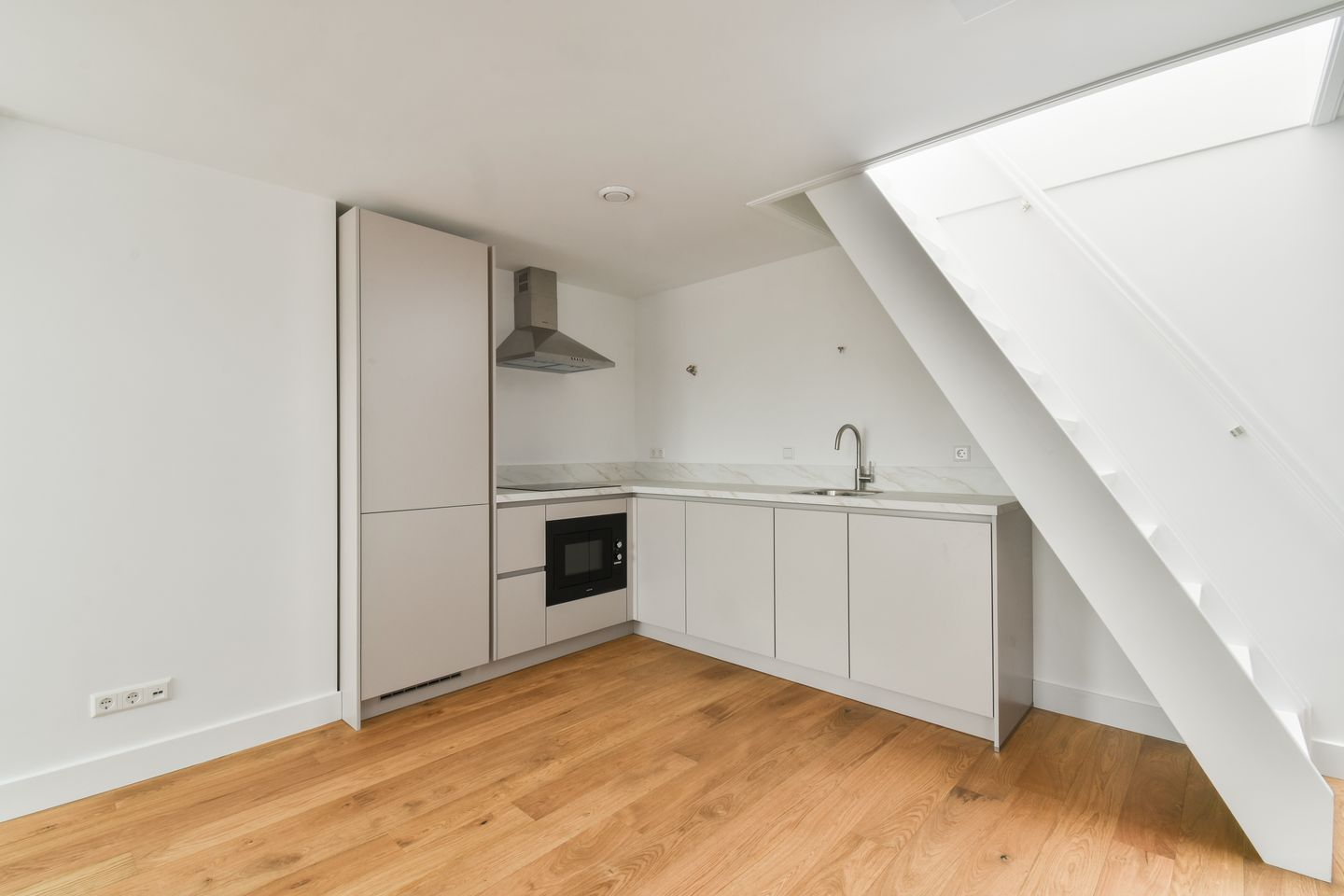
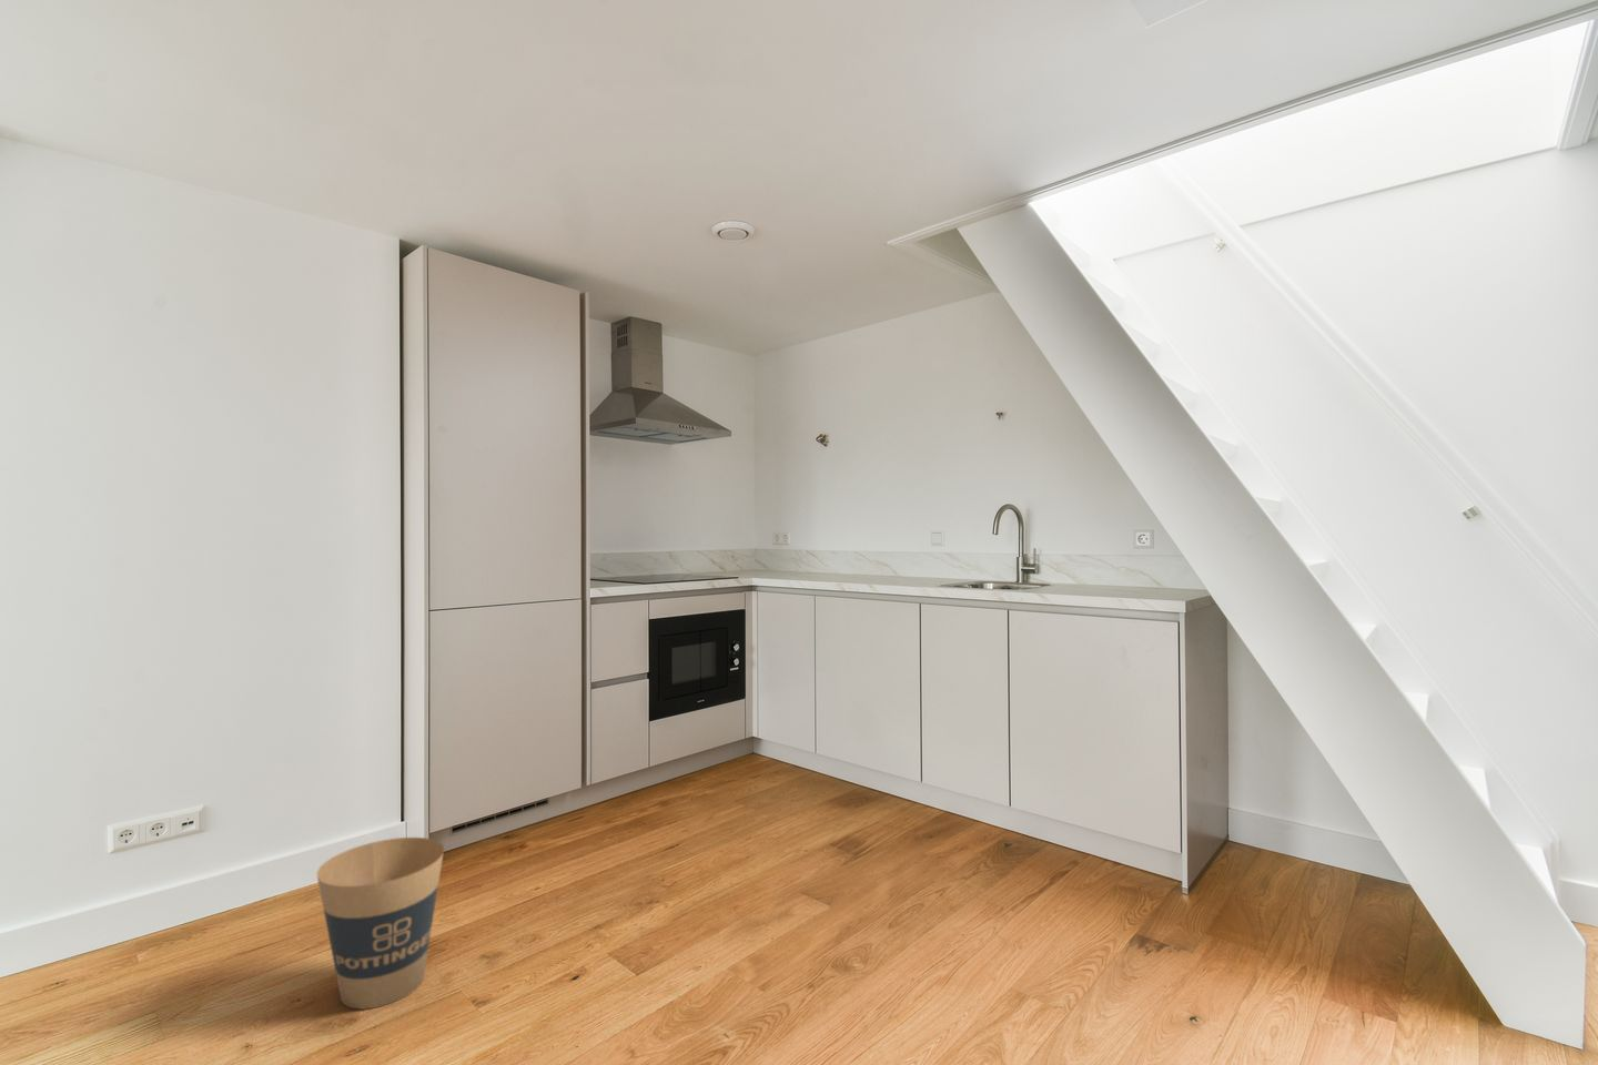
+ trash can [316,837,445,1010]
